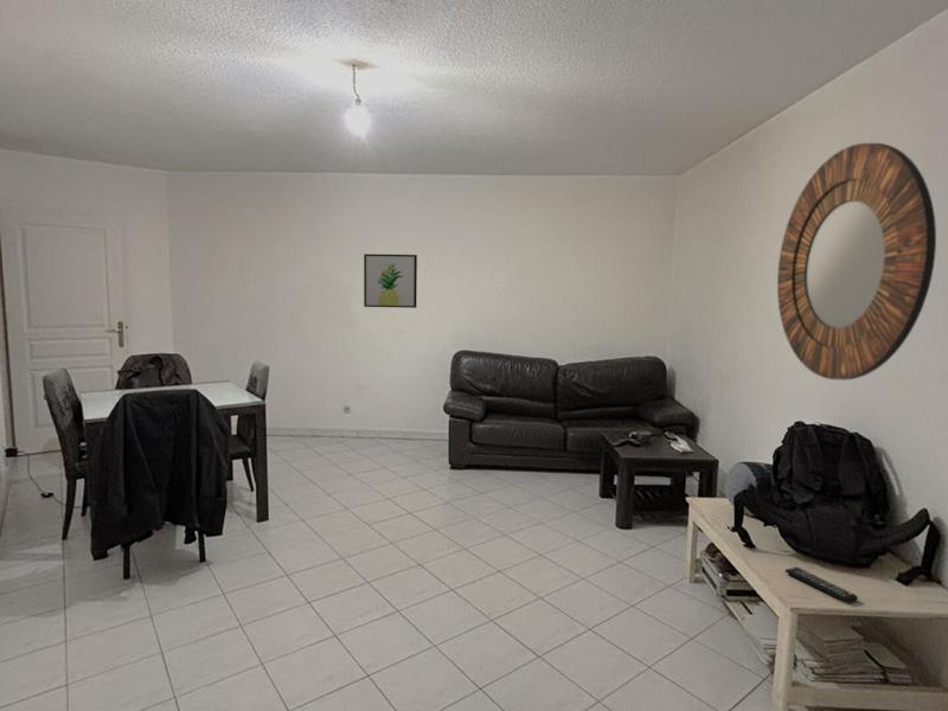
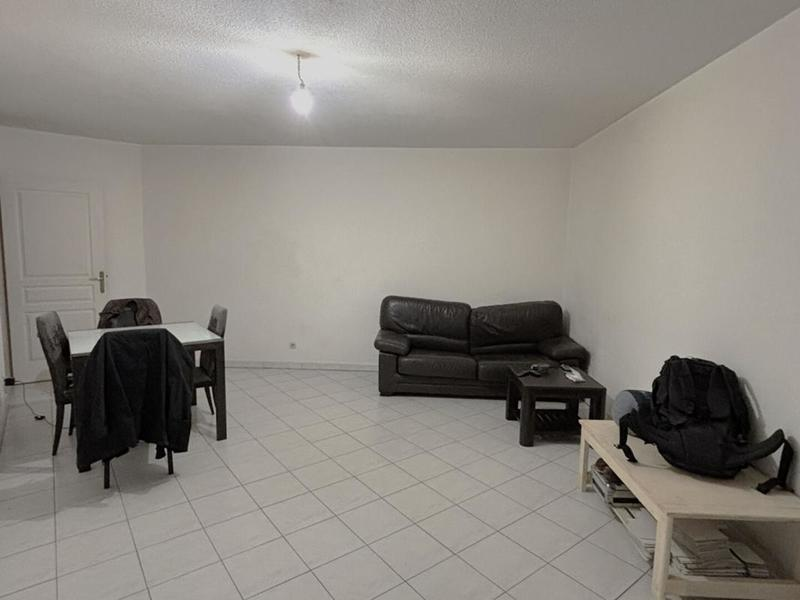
- home mirror [776,142,937,382]
- remote control [784,565,859,604]
- wall art [363,252,418,309]
